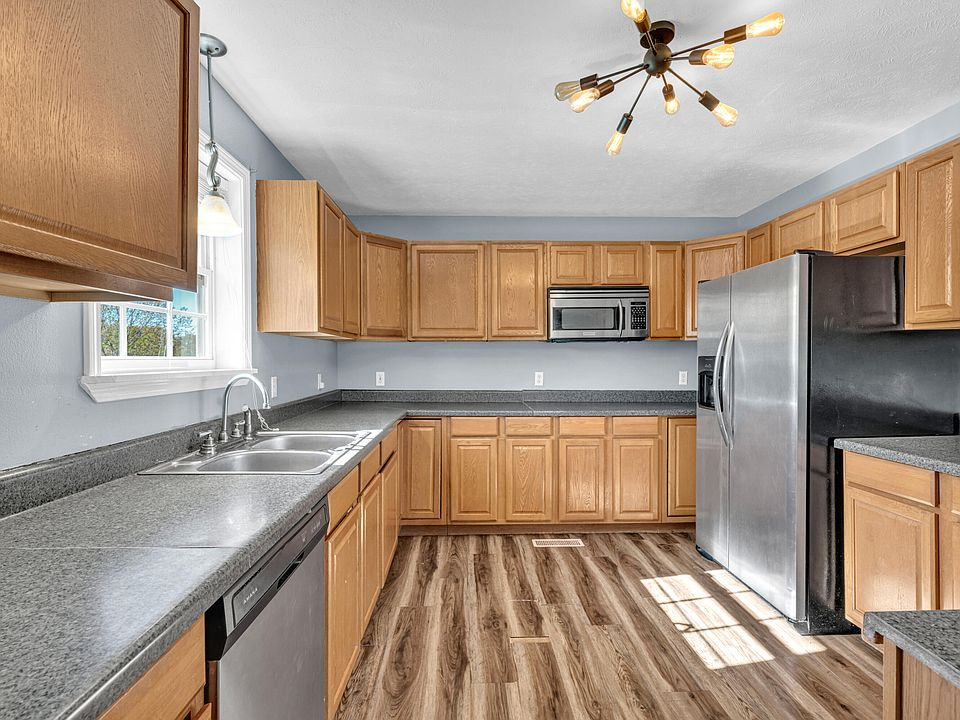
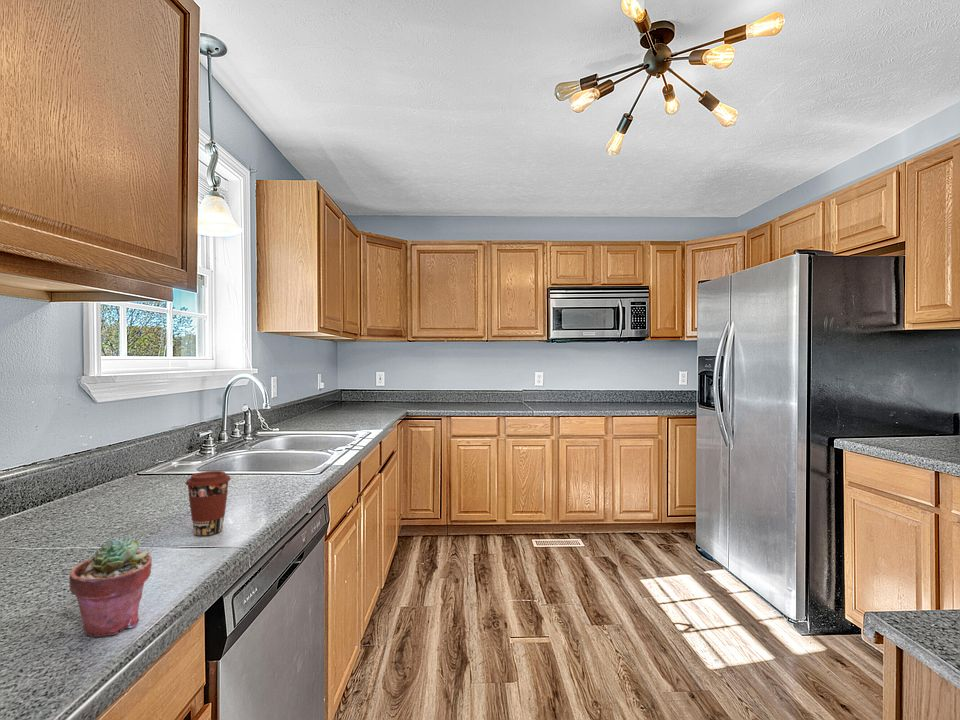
+ potted succulent [68,536,153,638]
+ coffee cup [184,470,232,537]
